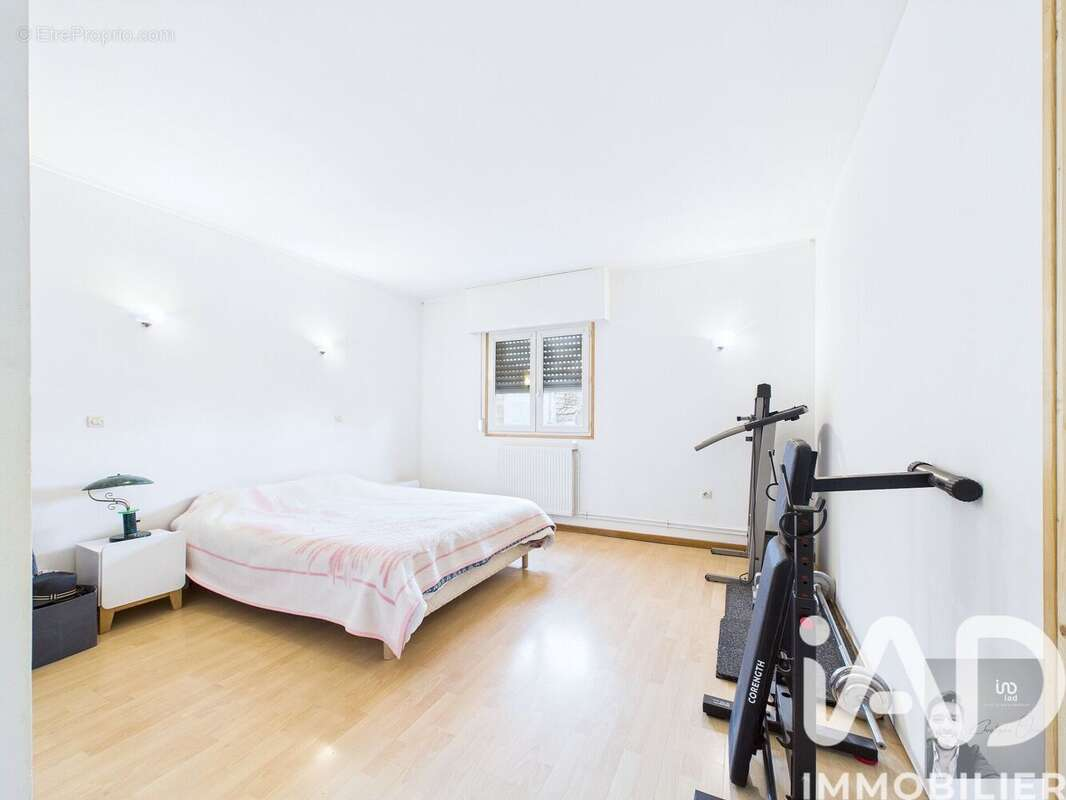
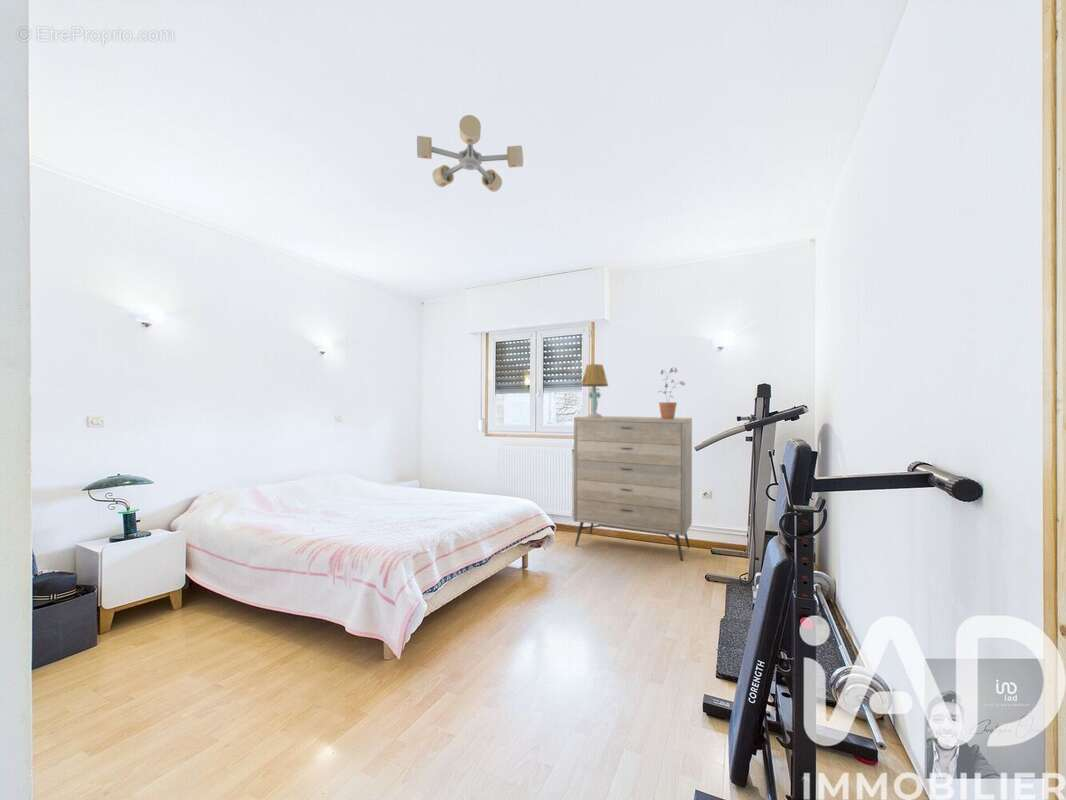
+ table lamp [580,363,609,418]
+ dresser [573,415,693,562]
+ ceiling light [416,114,524,193]
+ potted plant [656,367,686,419]
